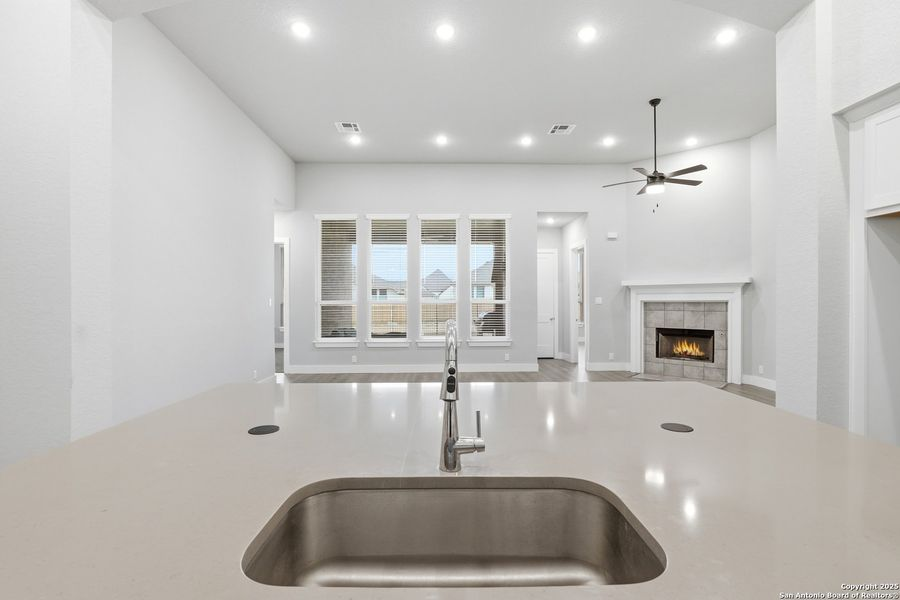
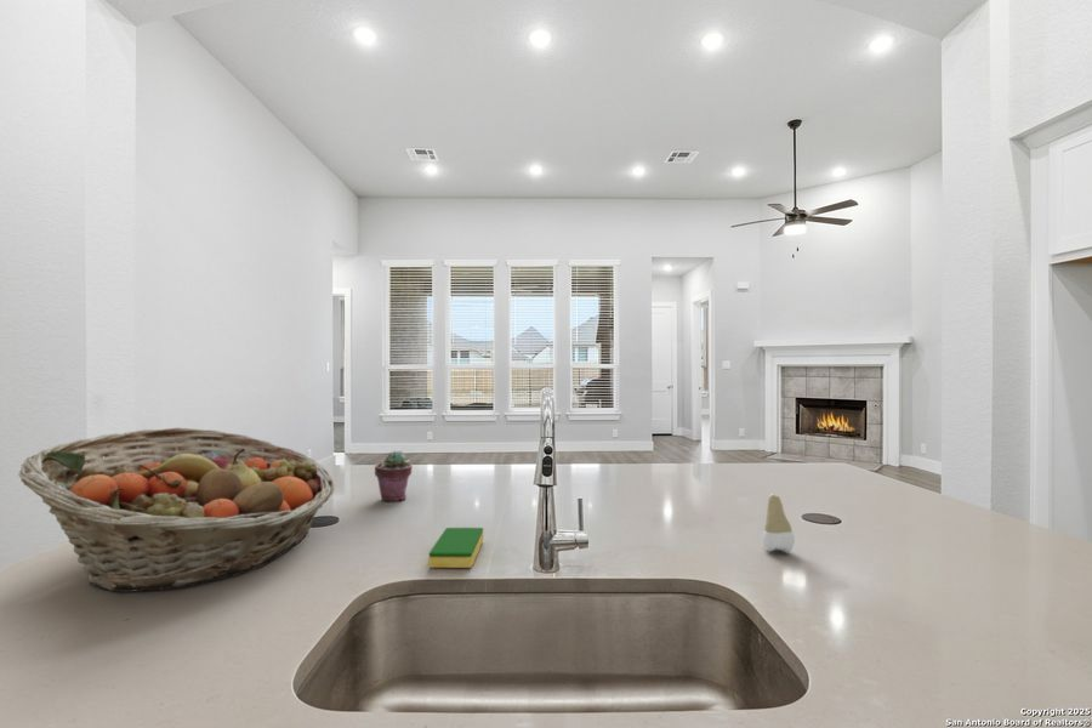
+ potted succulent [374,450,414,502]
+ fruit basket [17,426,335,593]
+ dish sponge [427,527,484,569]
+ tooth [762,493,796,554]
